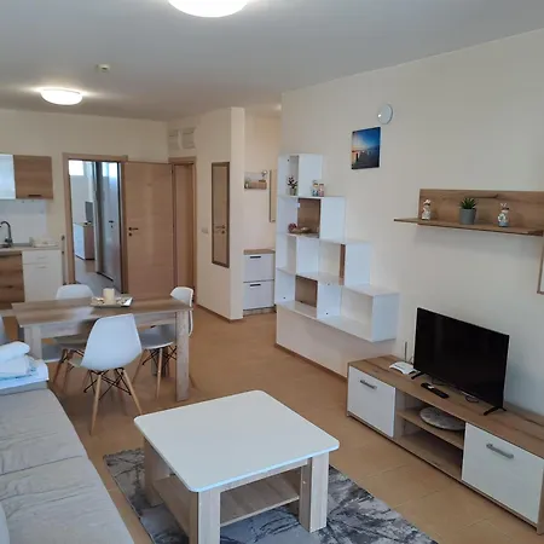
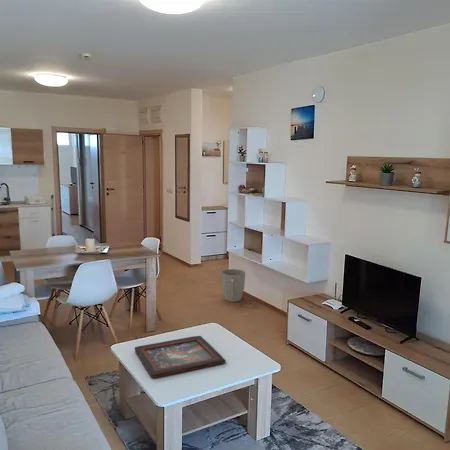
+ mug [220,268,247,303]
+ decorative tray [134,335,227,378]
